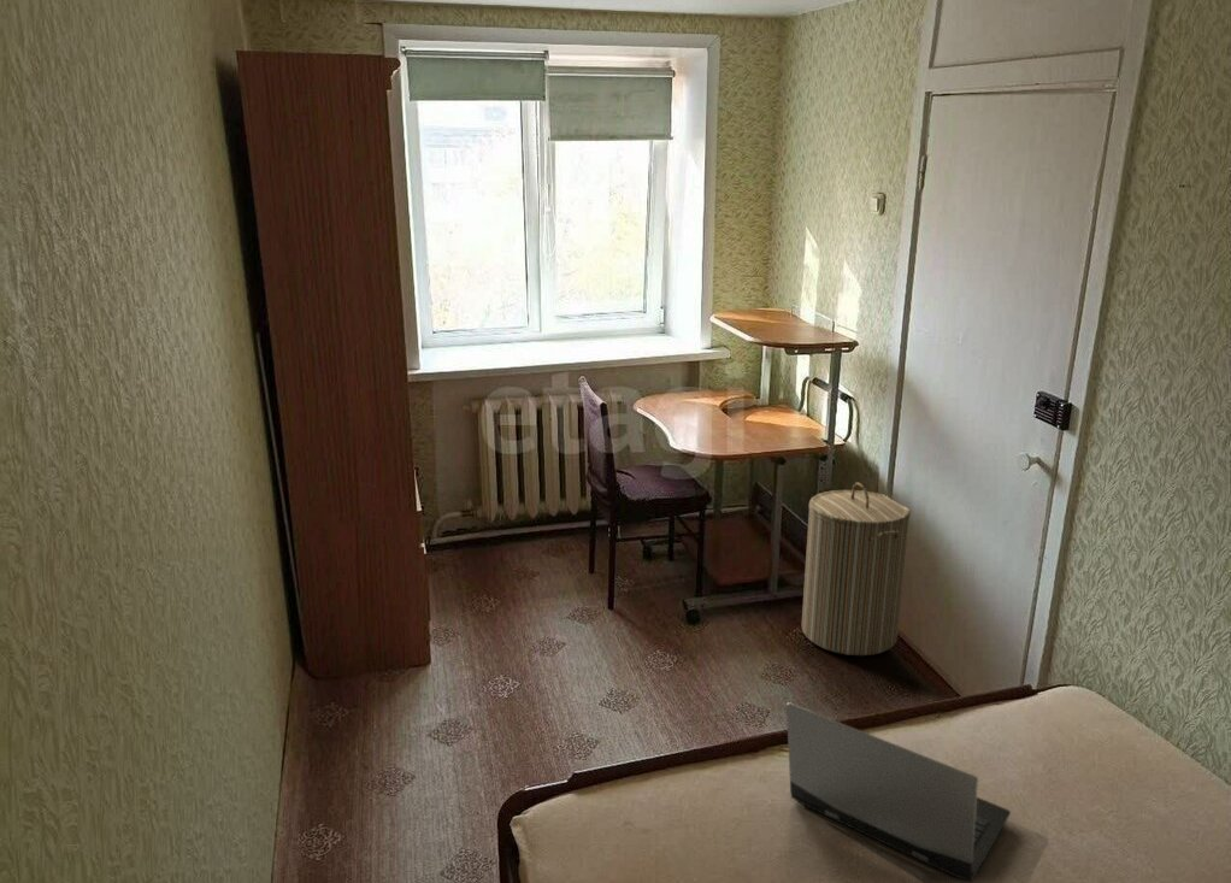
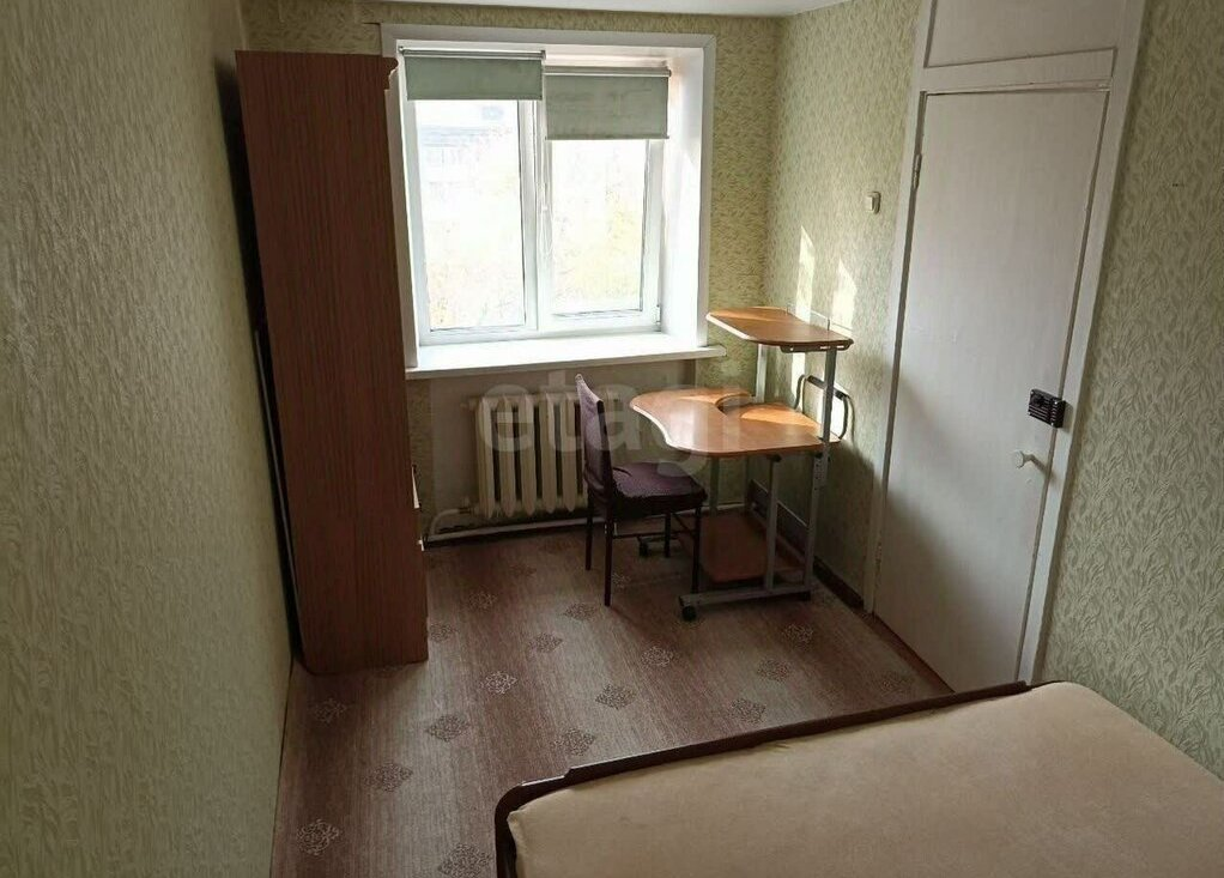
- laundry hamper [801,481,912,657]
- laptop computer [785,701,1012,883]
